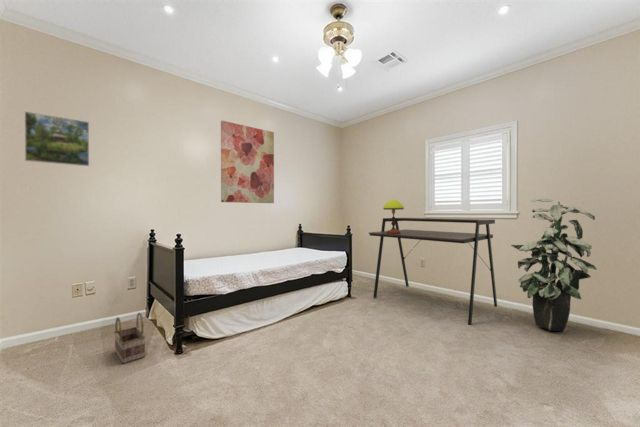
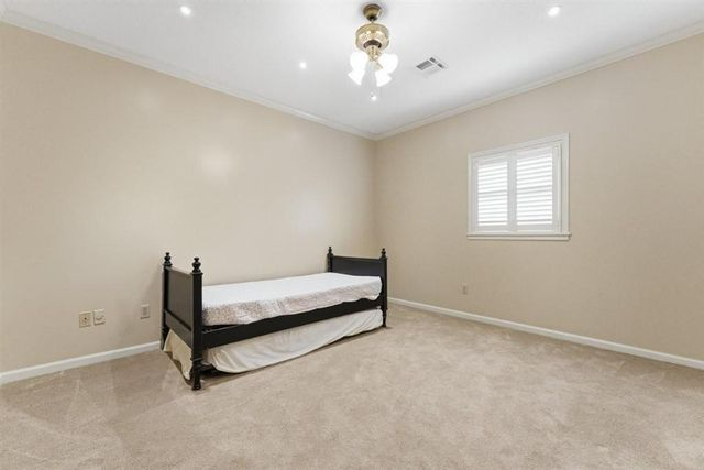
- indoor plant [510,197,598,332]
- wall art [220,120,275,204]
- desk [368,217,498,326]
- basket [113,312,146,365]
- table lamp [382,198,405,234]
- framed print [24,110,90,167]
